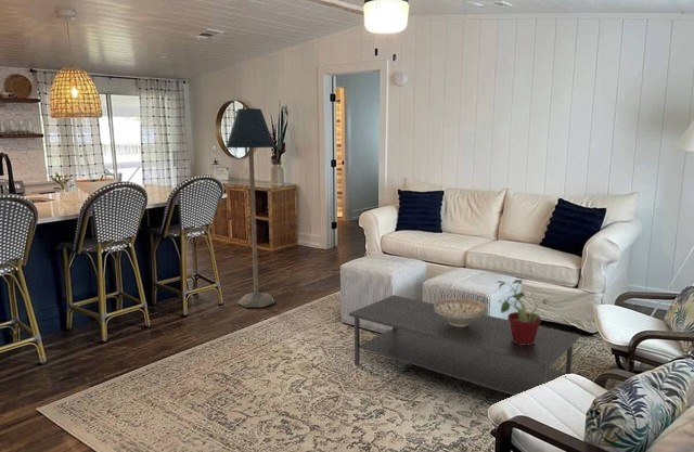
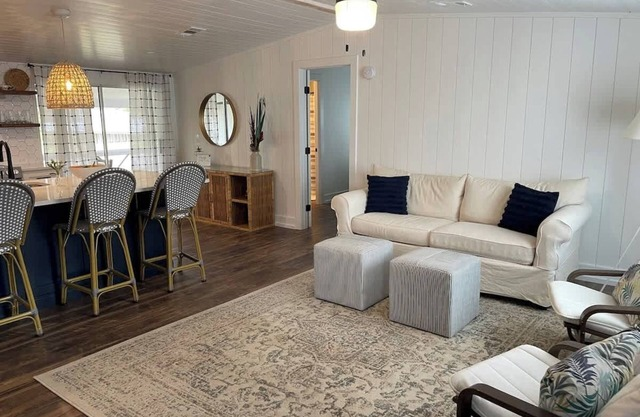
- coffee table [348,294,581,397]
- decorative bowl [434,297,486,326]
- potted plant [493,277,551,345]
- floor lamp [226,107,277,309]
